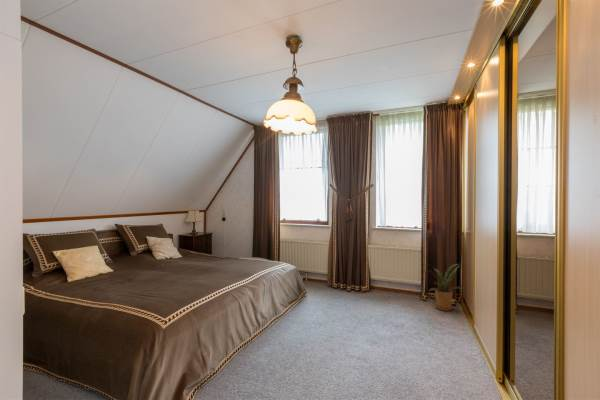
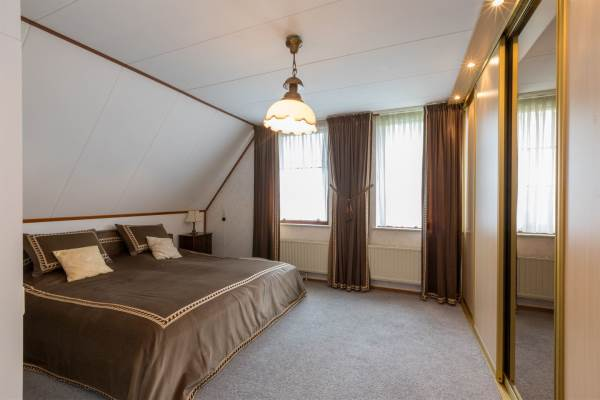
- house plant [422,263,466,312]
